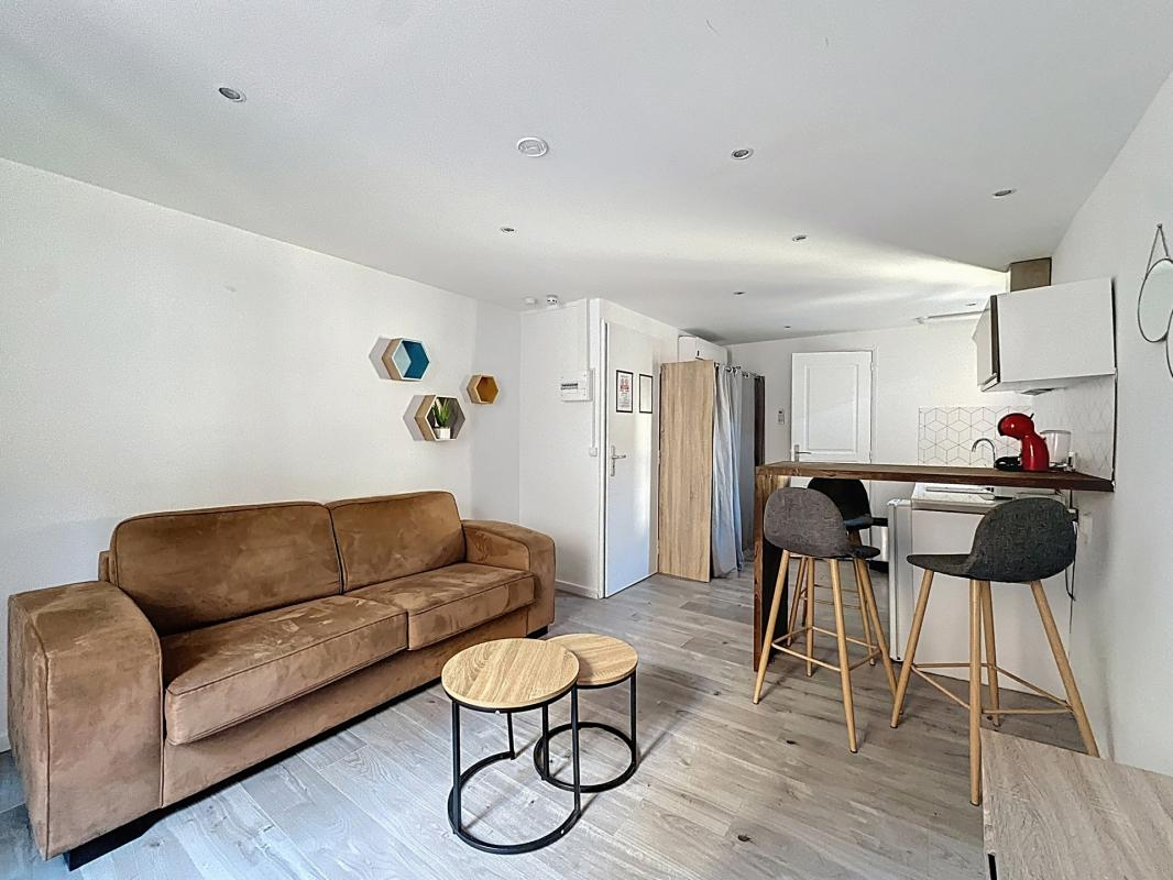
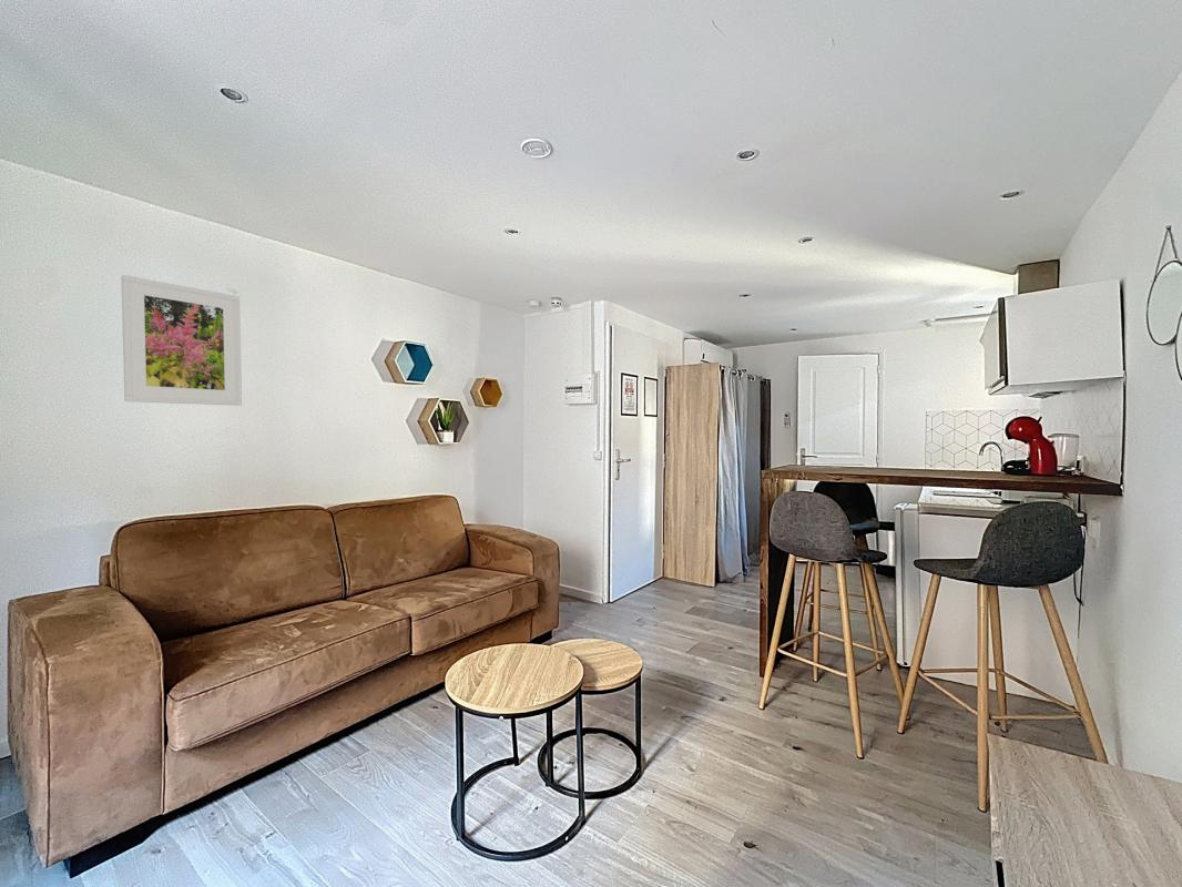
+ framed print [120,274,243,407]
